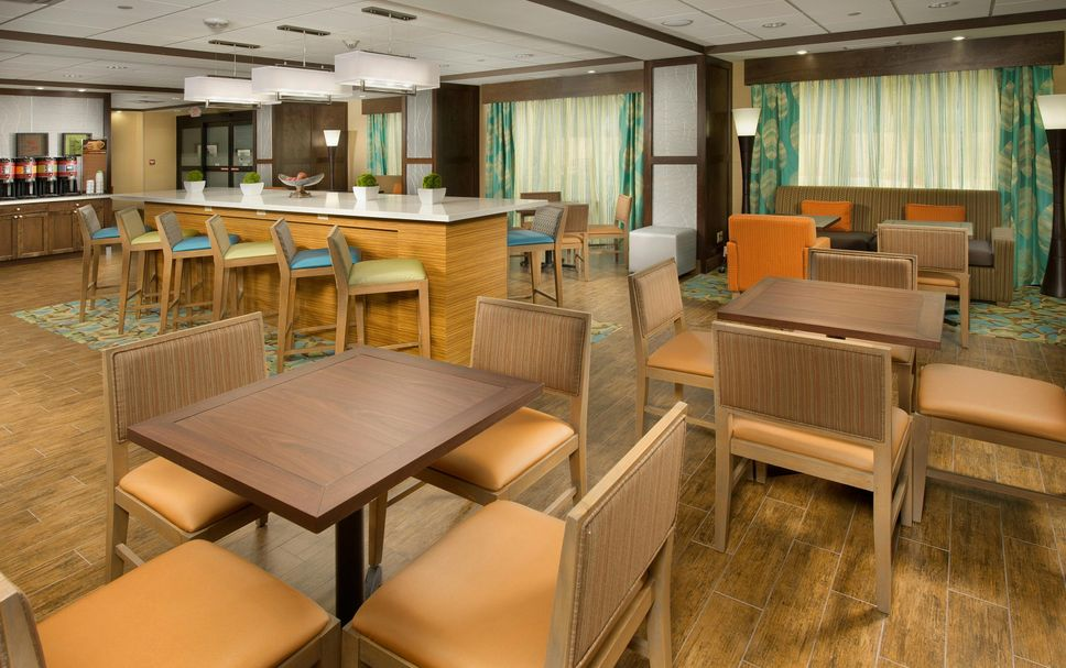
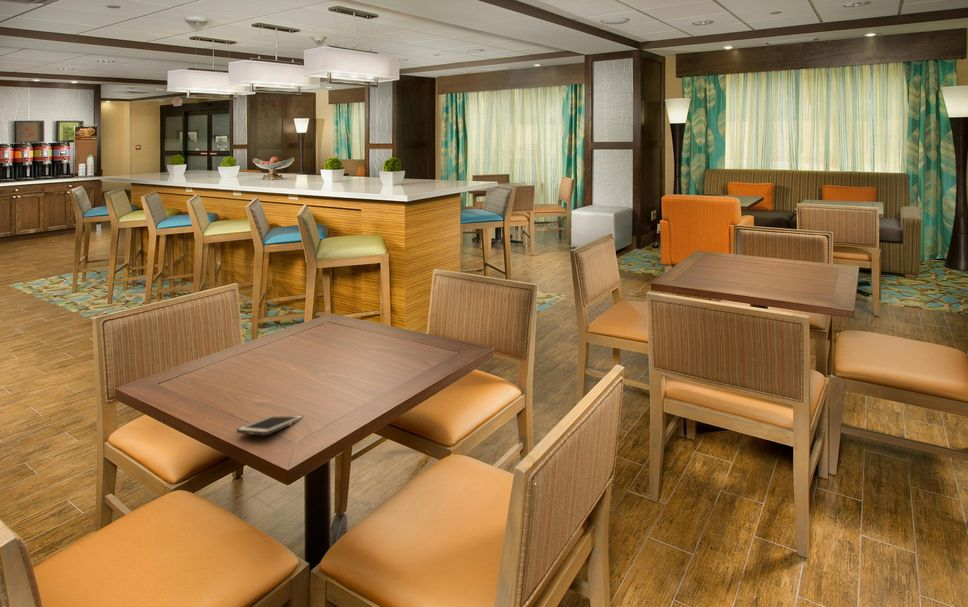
+ cell phone [235,415,304,436]
